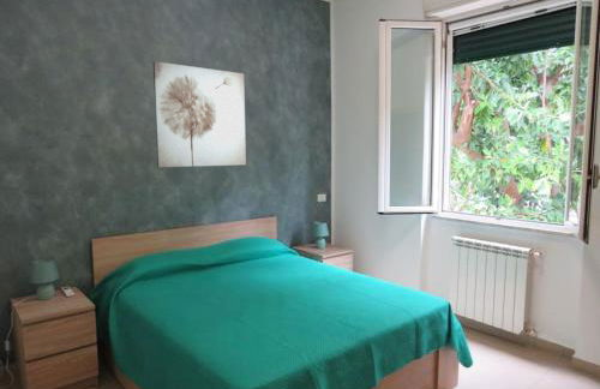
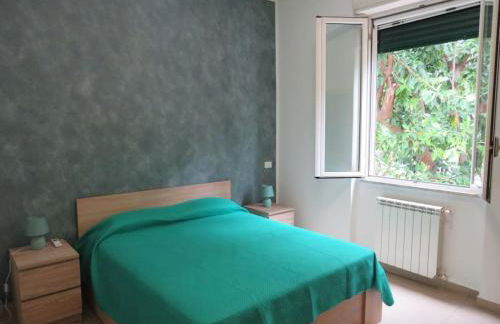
- wall art [152,60,247,168]
